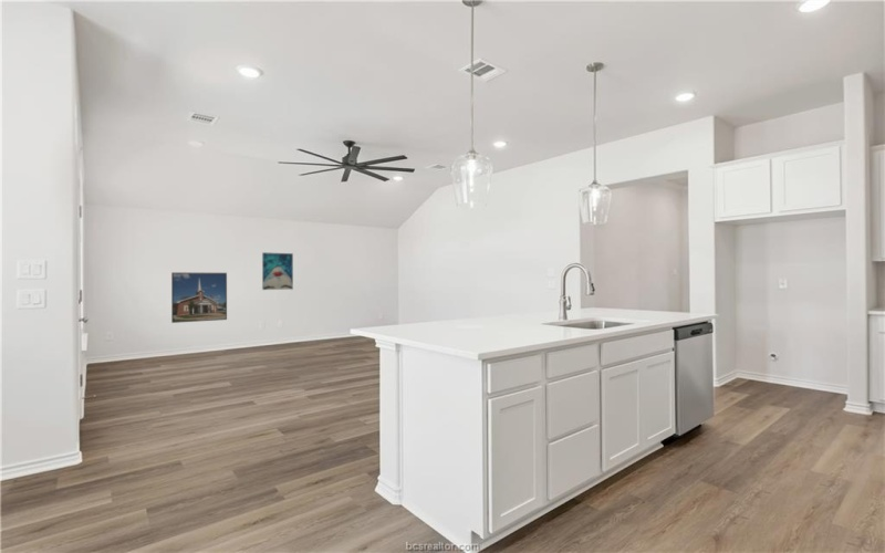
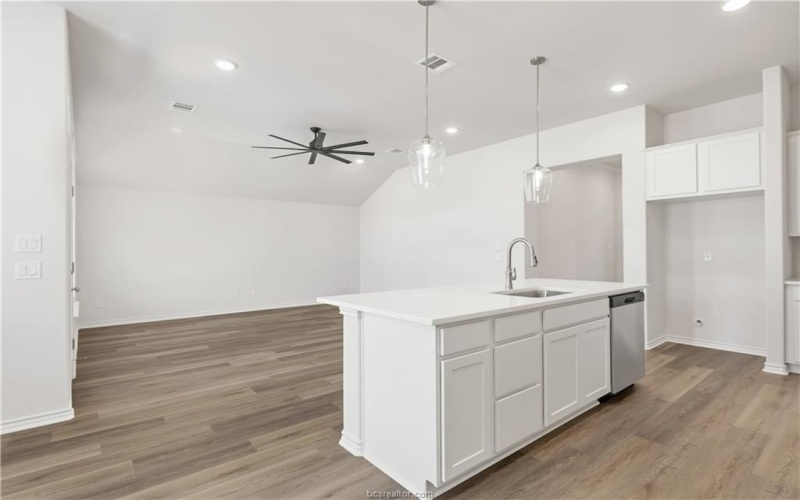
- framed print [170,271,228,324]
- wall art [261,251,294,291]
